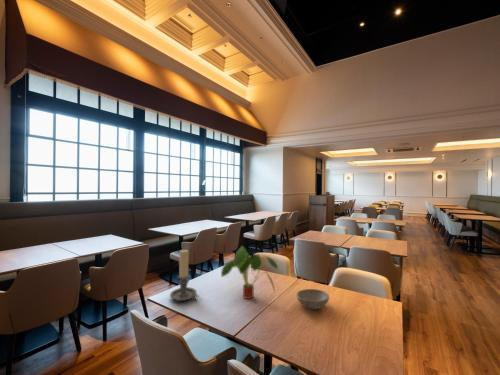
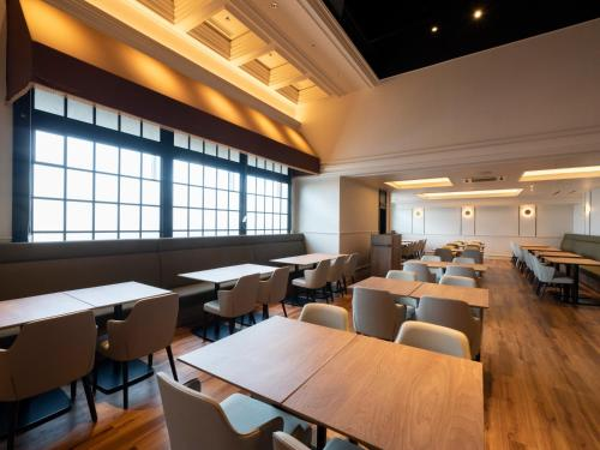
- plant [220,245,279,300]
- candle holder [169,249,199,302]
- soup bowl [296,288,330,310]
